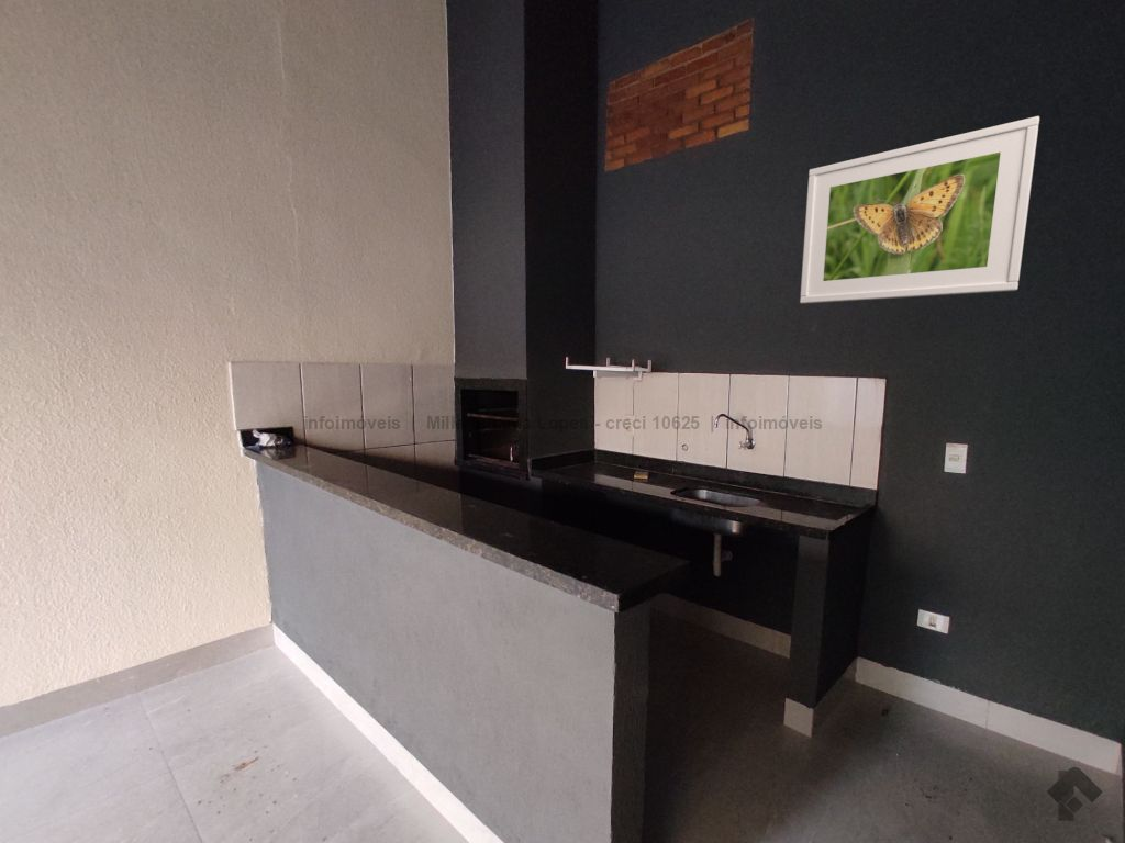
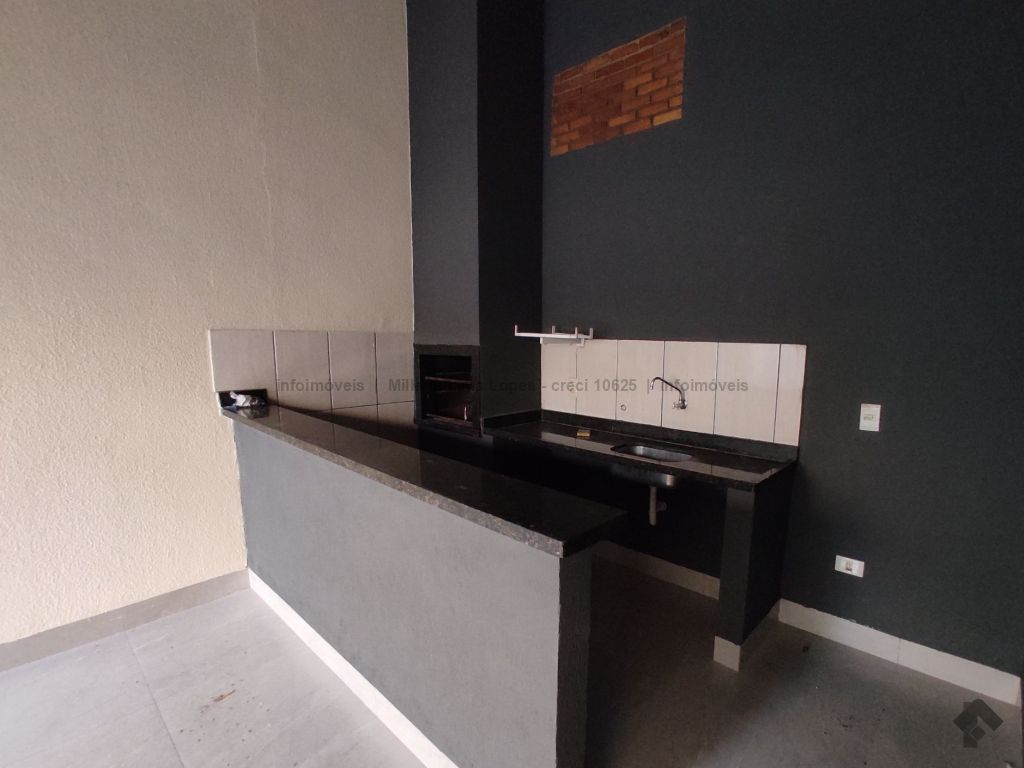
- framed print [799,115,1040,305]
